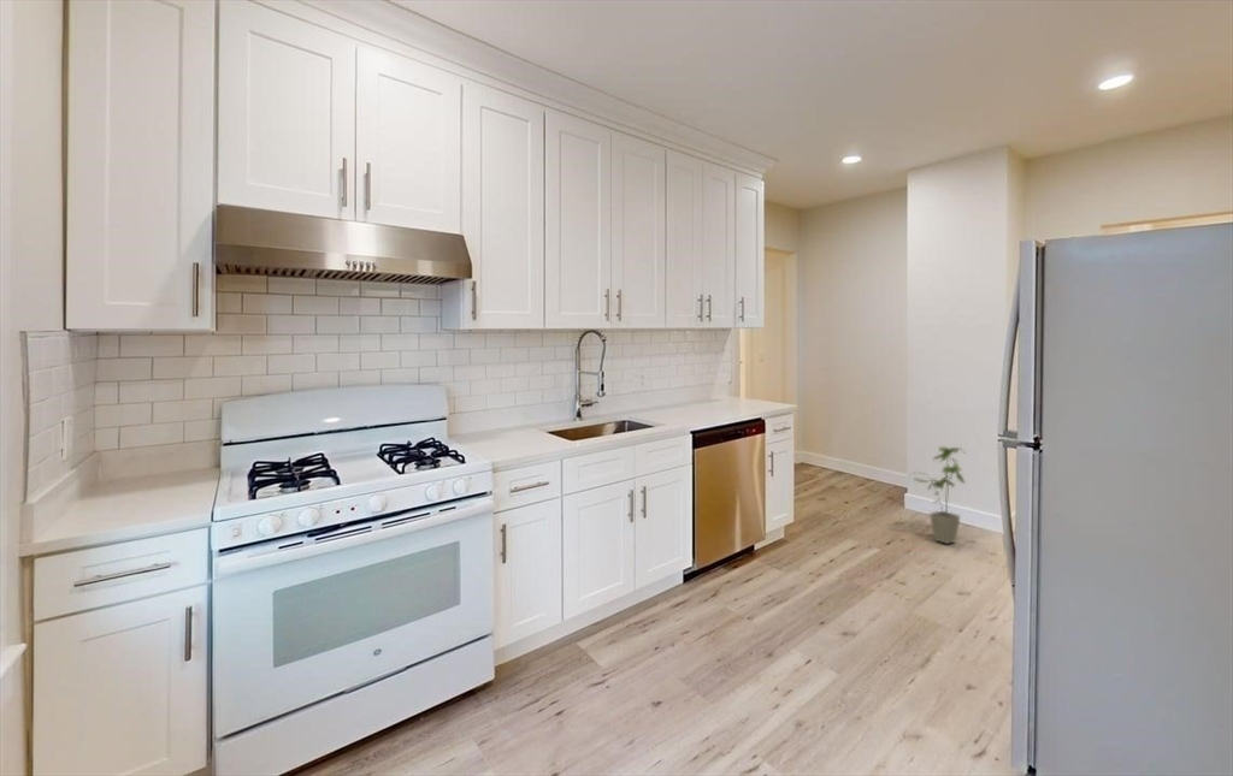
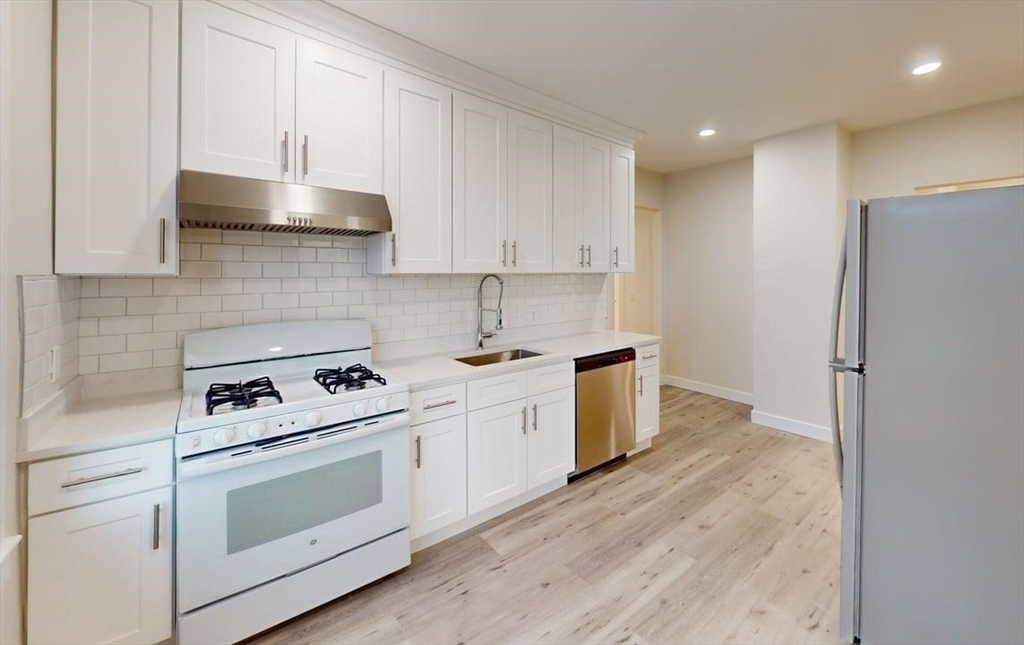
- house plant [909,445,967,545]
